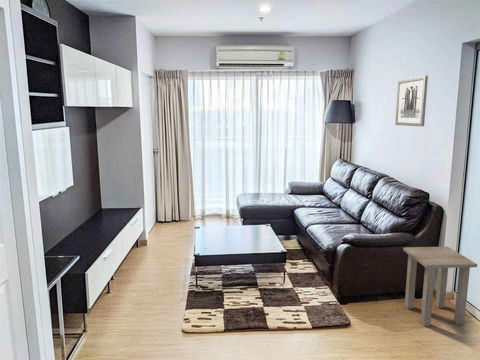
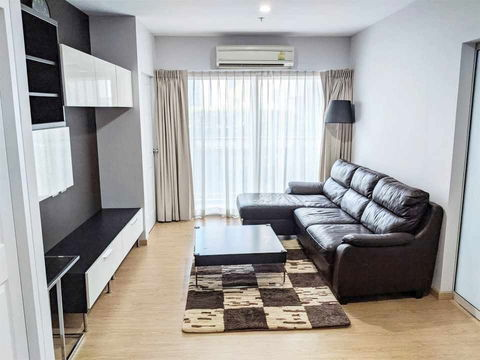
- wall art [394,75,429,127]
- side table [402,246,478,327]
